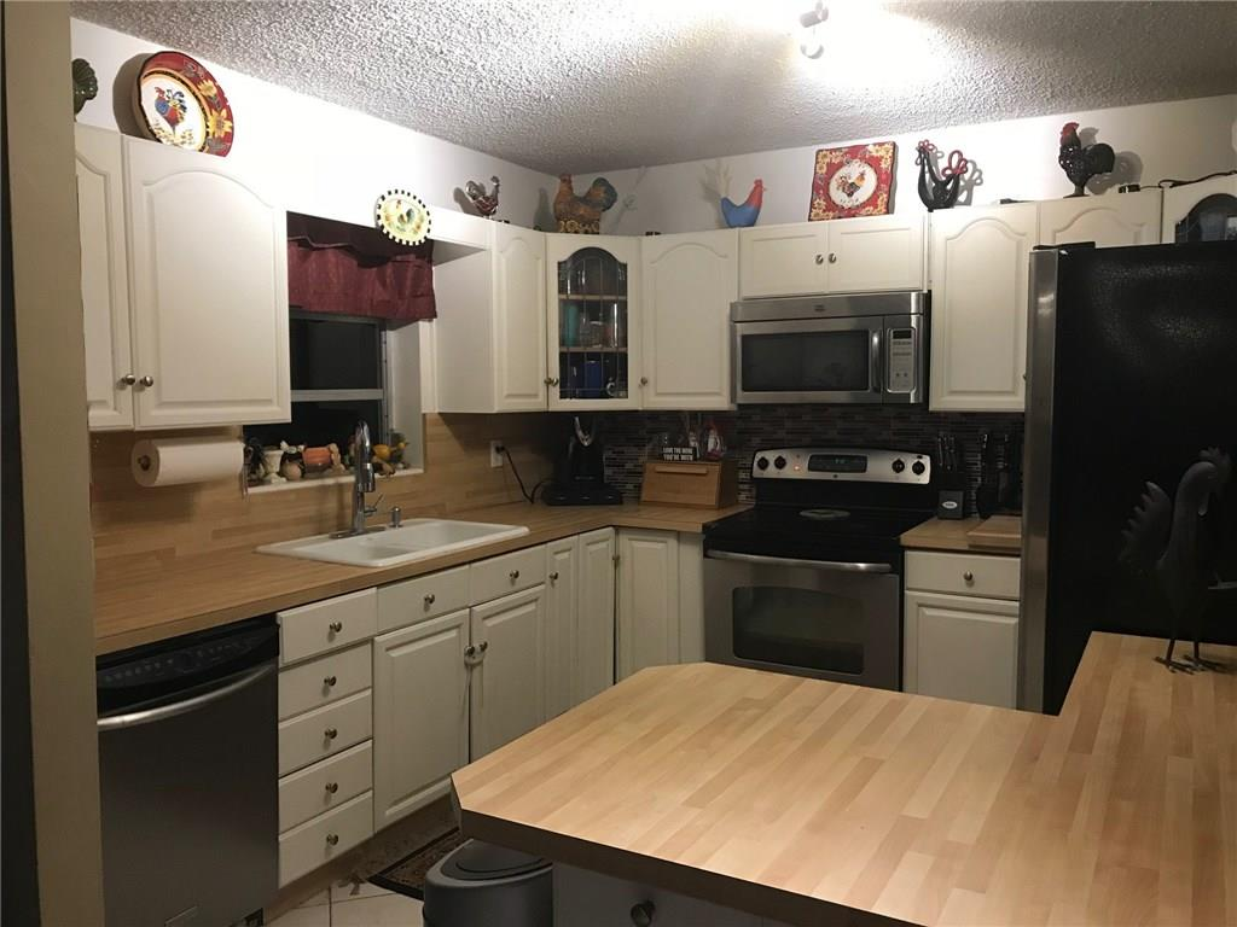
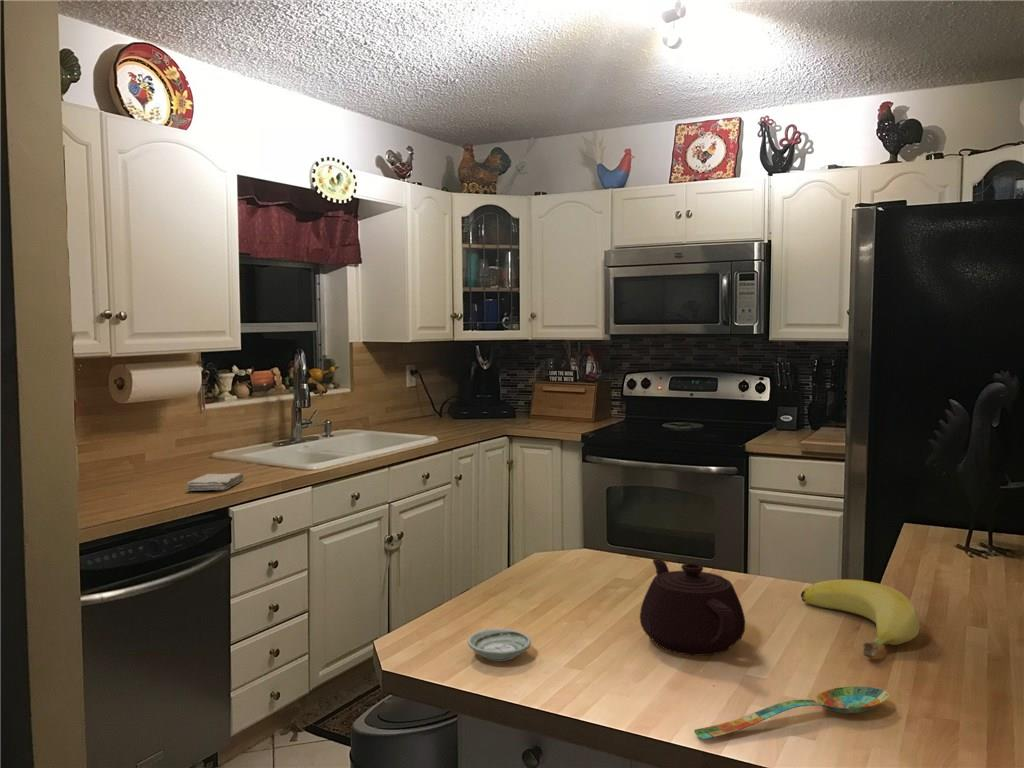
+ banana [800,578,920,658]
+ washcloth [185,472,244,492]
+ spoon [693,686,890,740]
+ teapot [639,558,746,657]
+ saucer [467,628,532,662]
